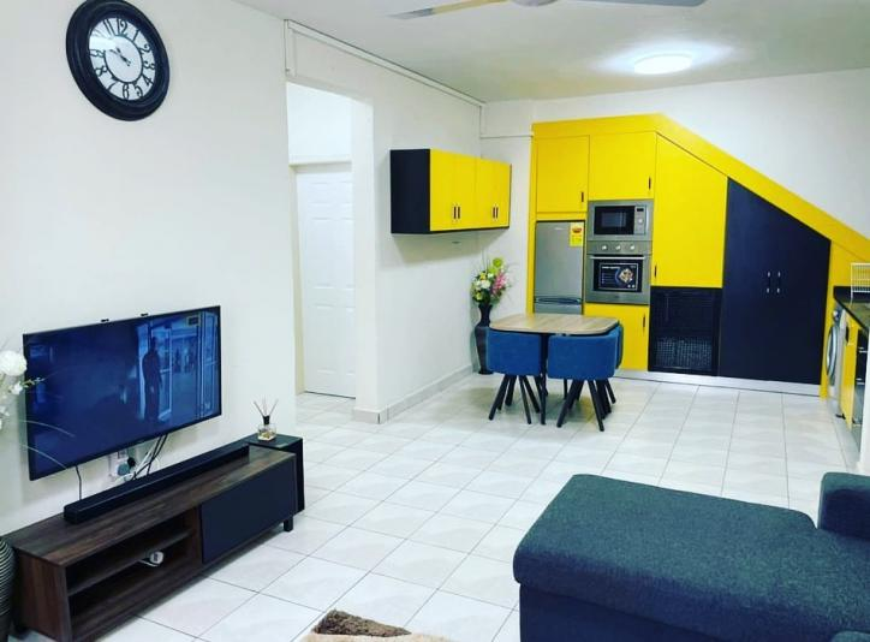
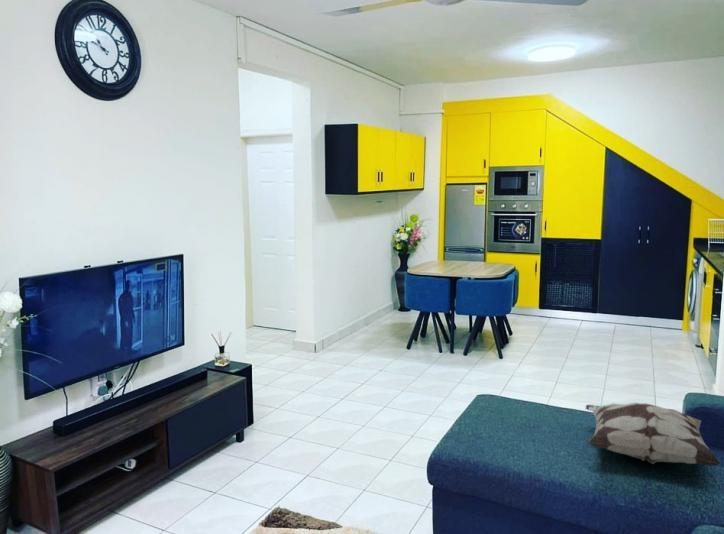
+ decorative pillow [585,401,723,467]
